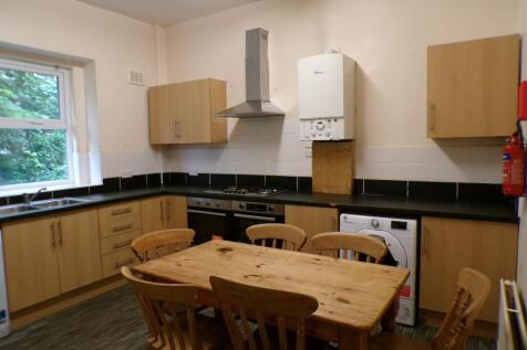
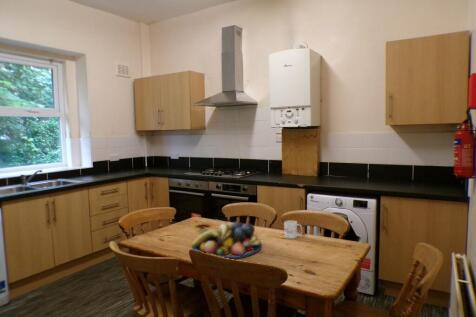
+ fruit bowl [191,221,262,259]
+ mug [283,220,303,240]
